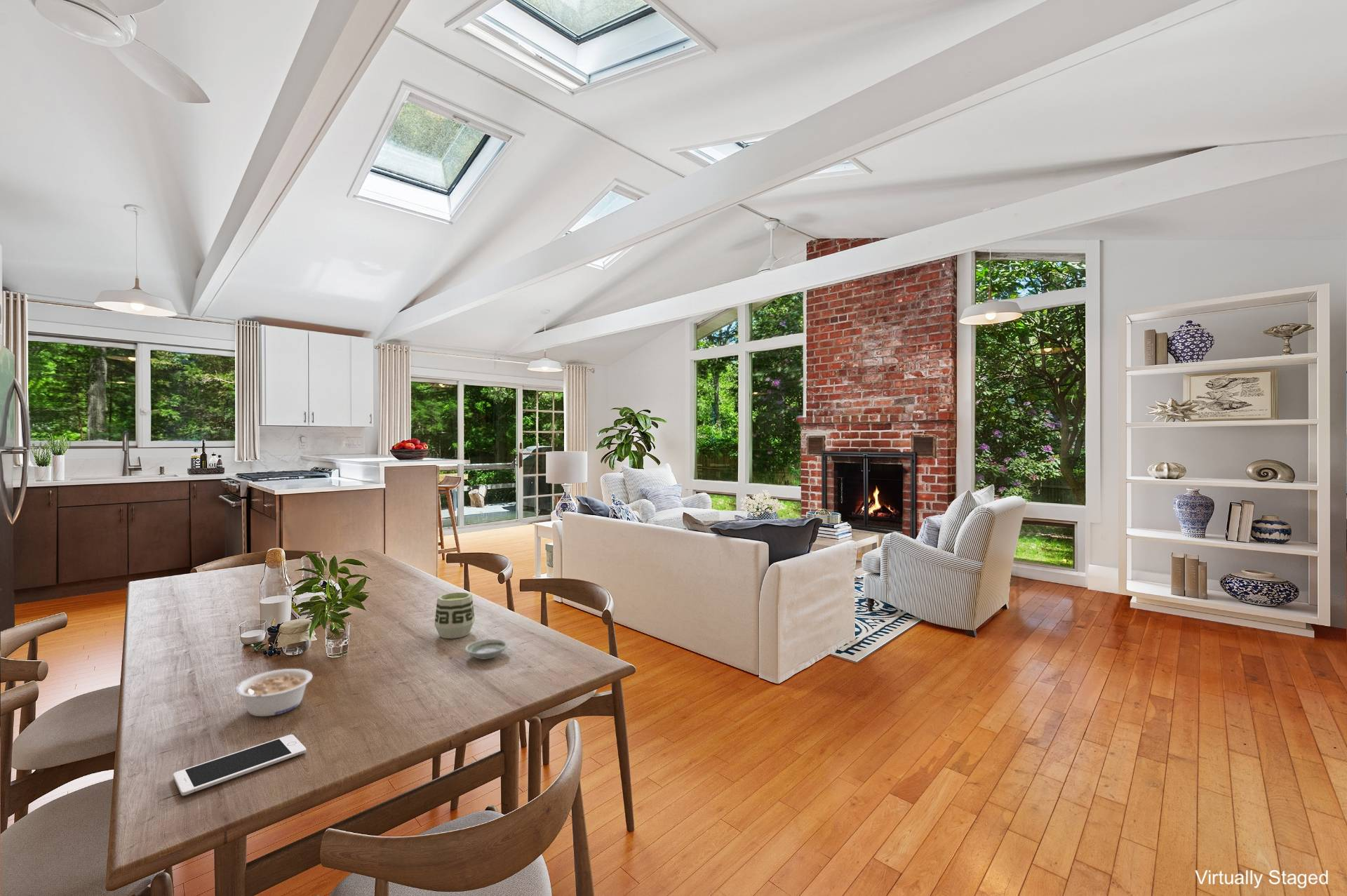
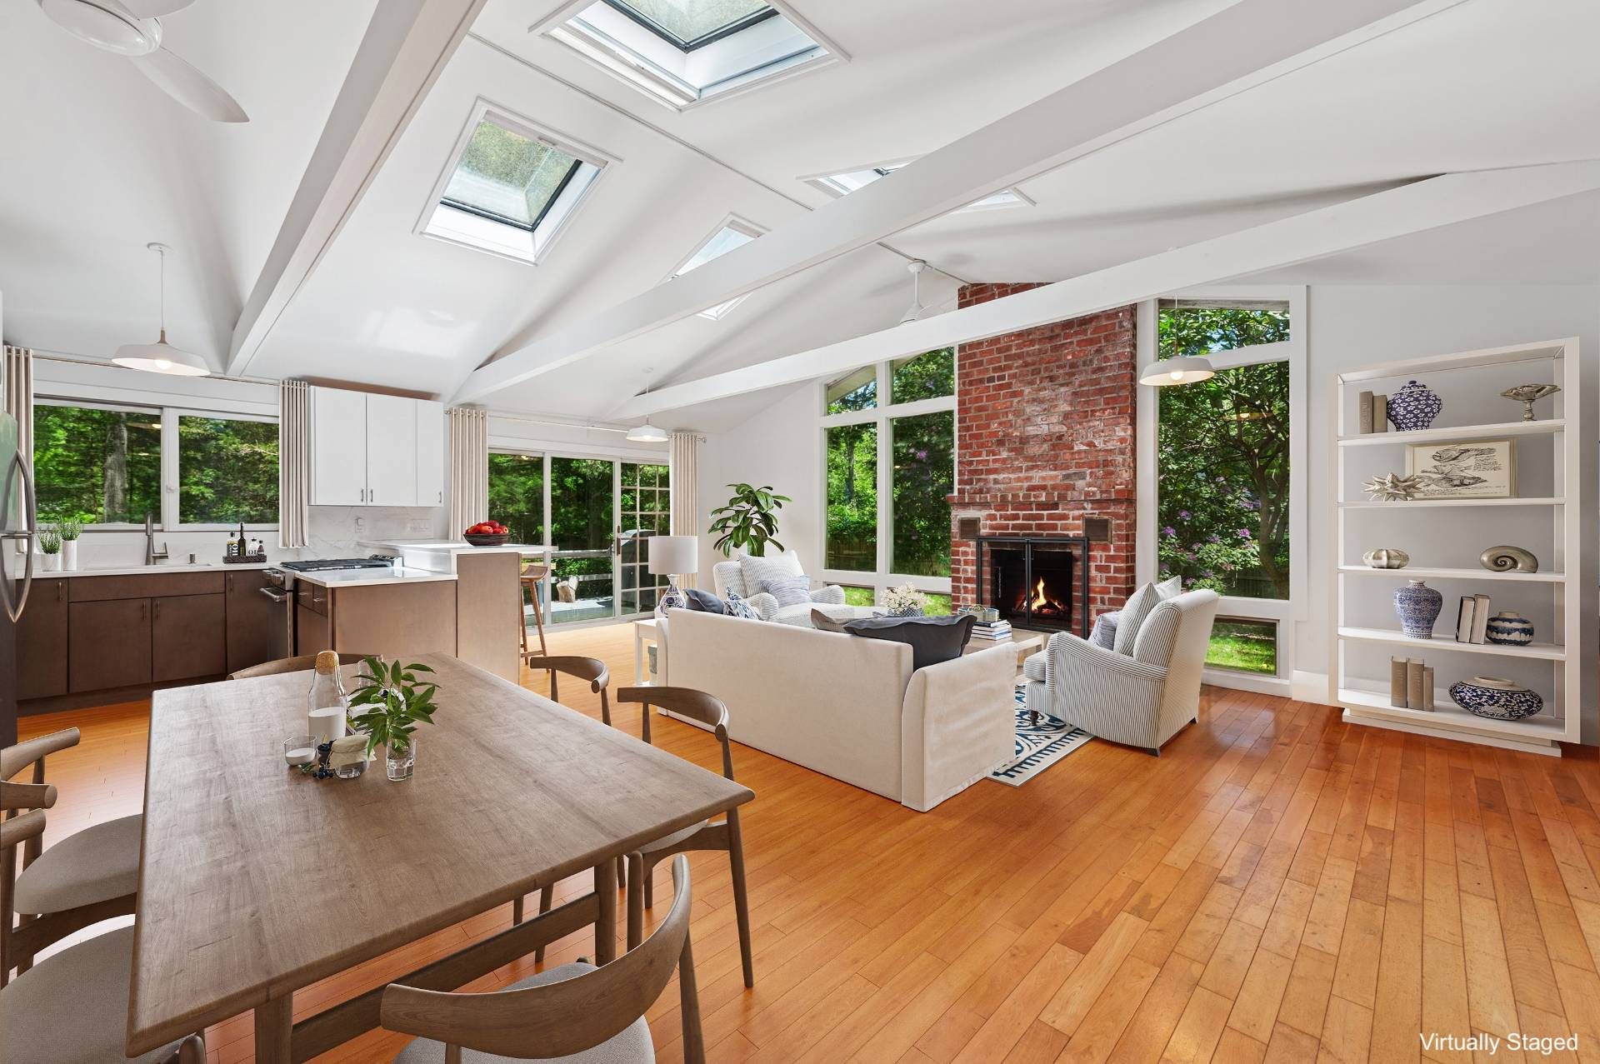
- cup [434,591,476,639]
- cell phone [173,734,307,796]
- saucer [464,638,508,660]
- legume [235,668,314,717]
